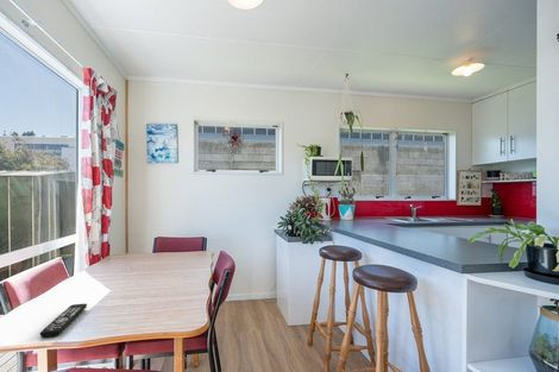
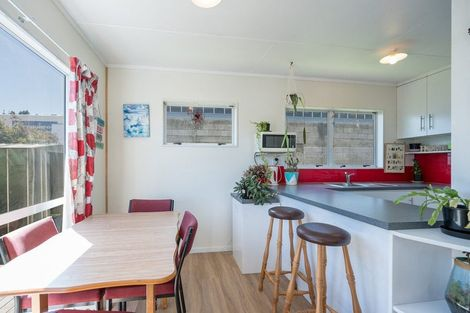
- remote control [38,303,88,339]
